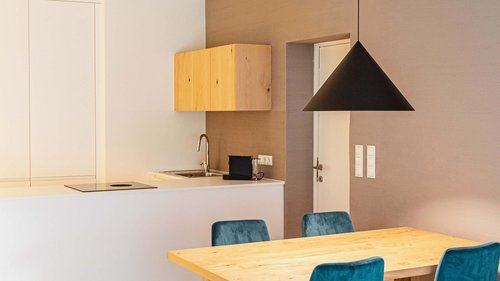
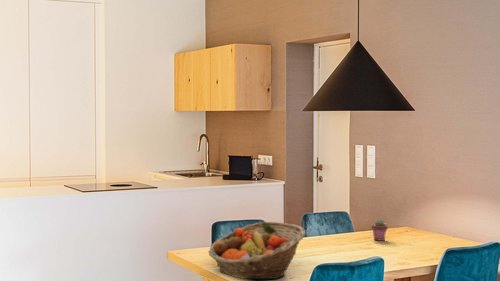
+ fruit basket [207,221,306,281]
+ potted succulent [371,218,389,241]
